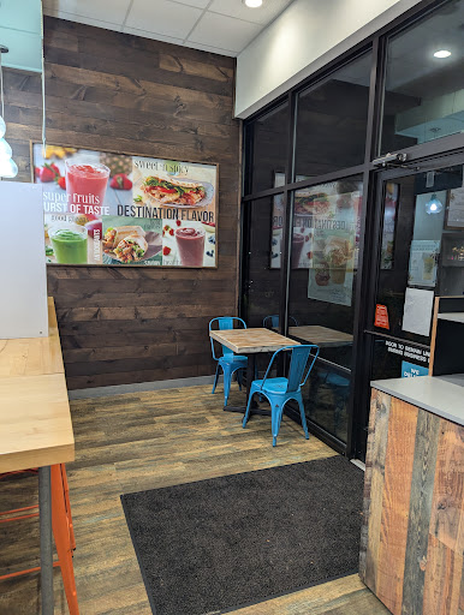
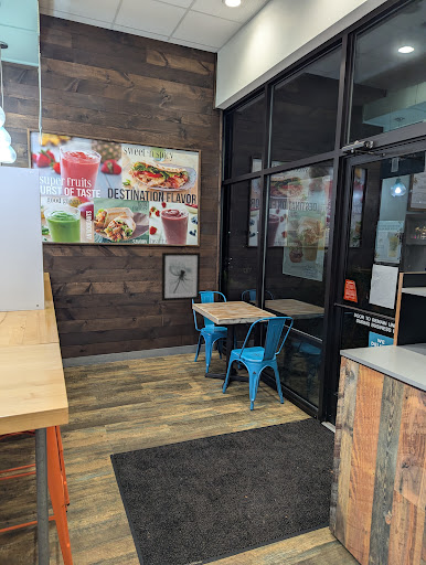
+ wall art [161,252,201,302]
